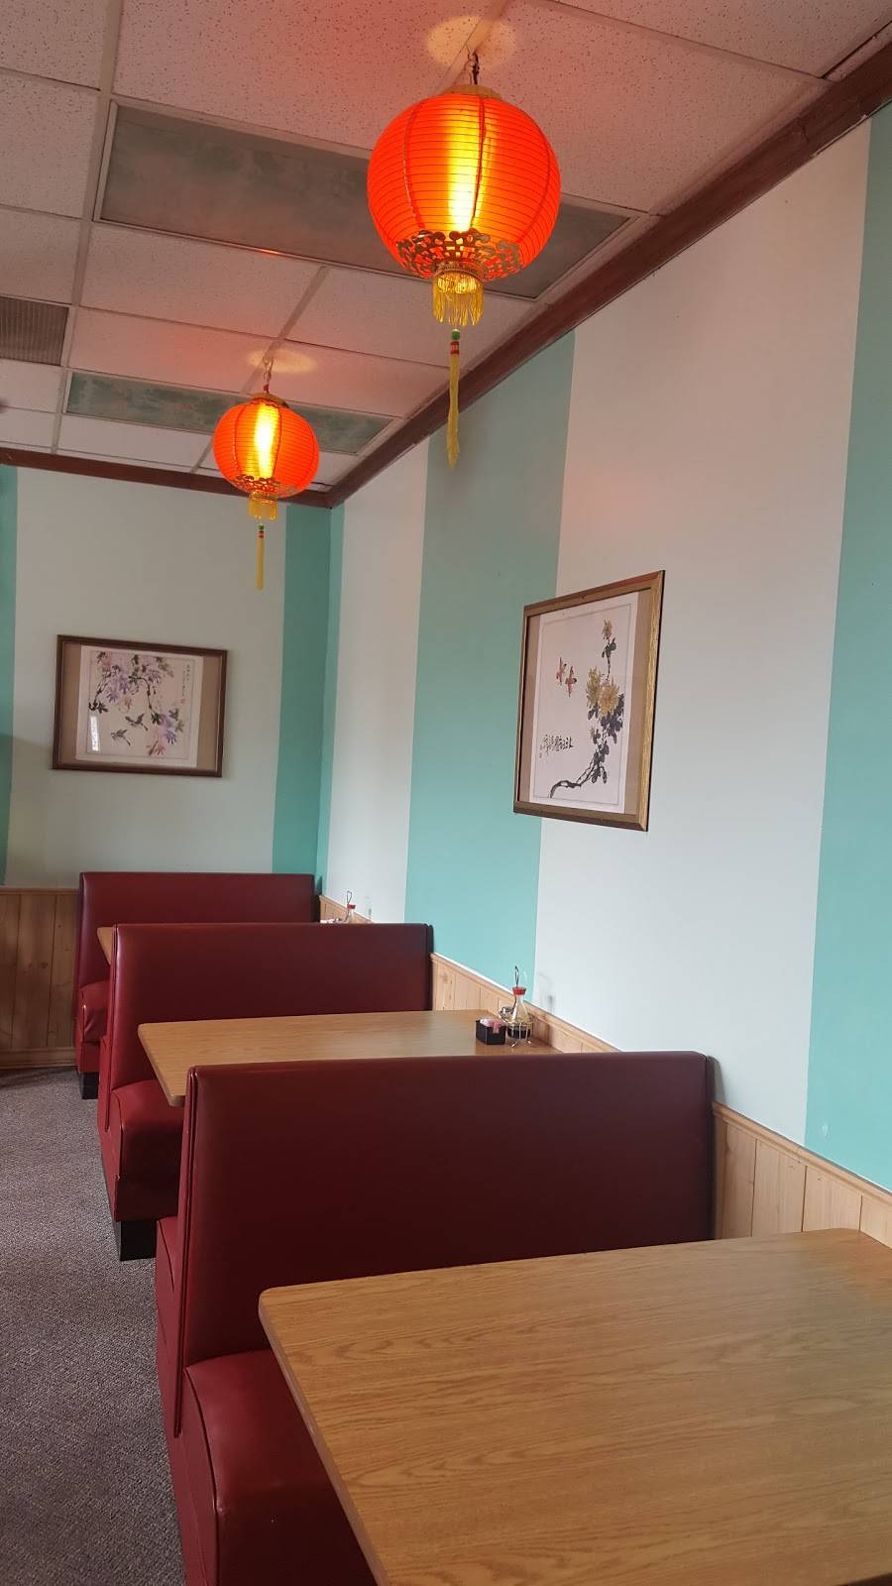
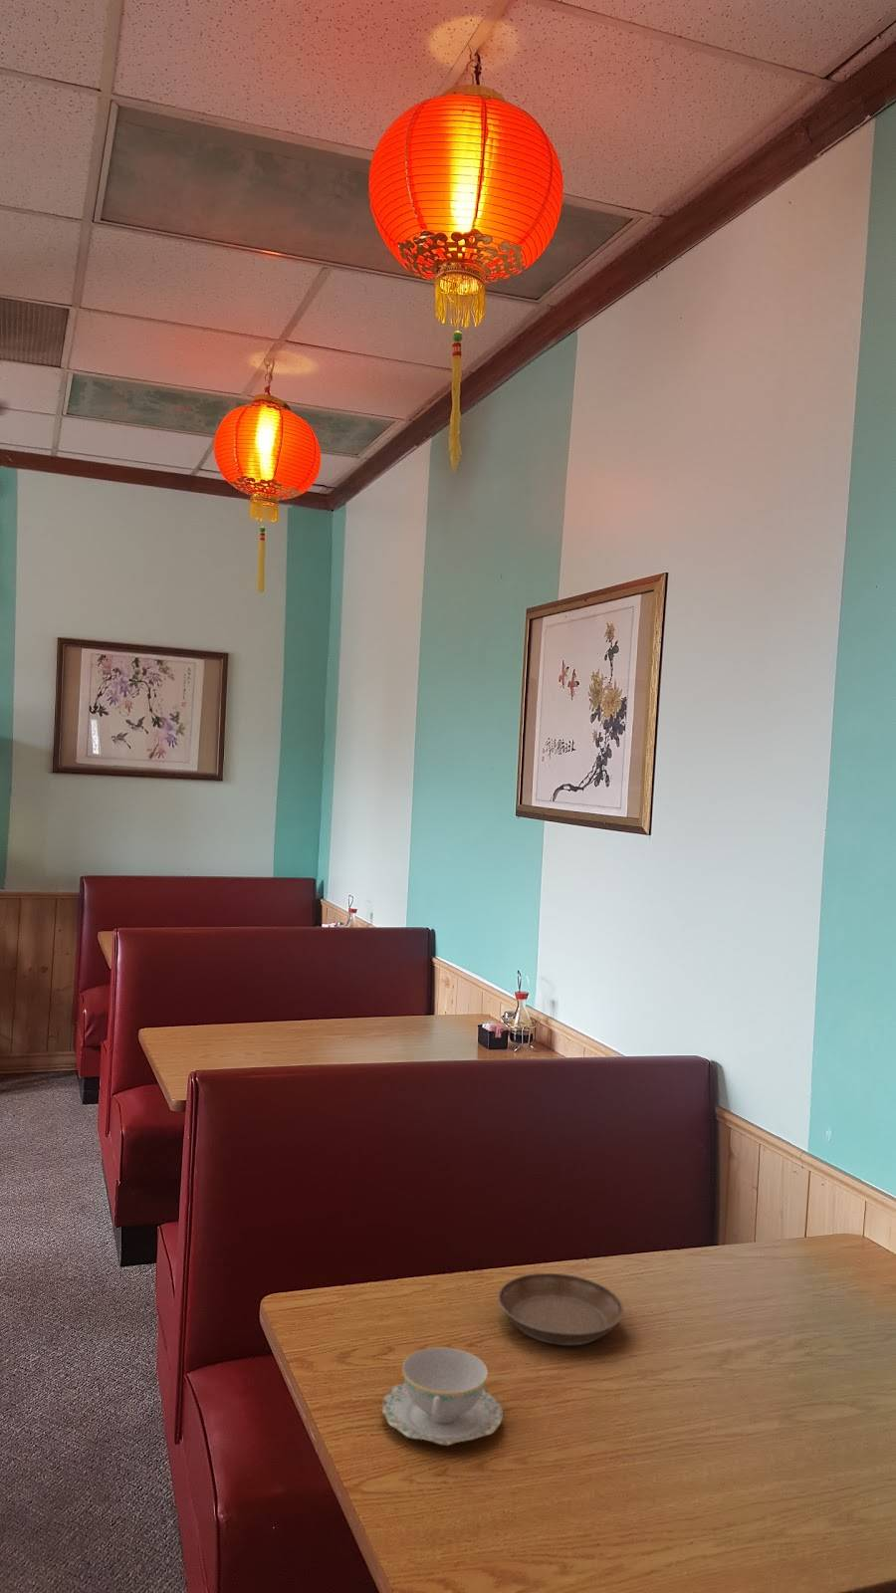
+ saucer [497,1272,625,1346]
+ chinaware [382,1346,503,1446]
